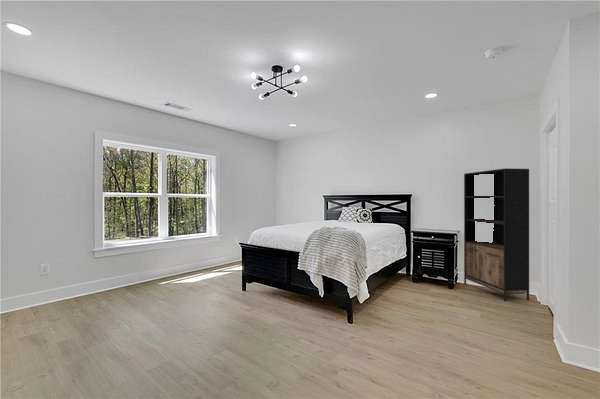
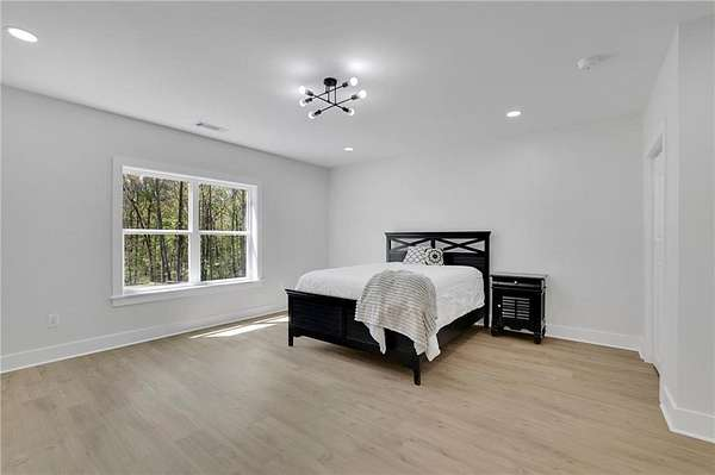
- bookshelf [463,168,530,302]
